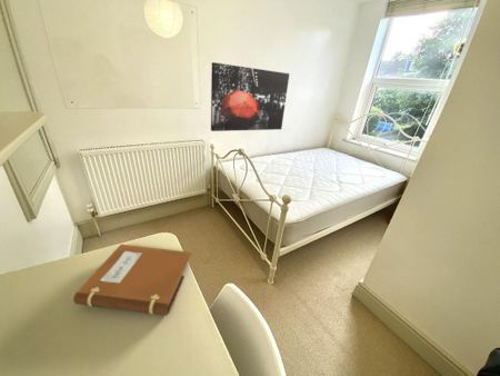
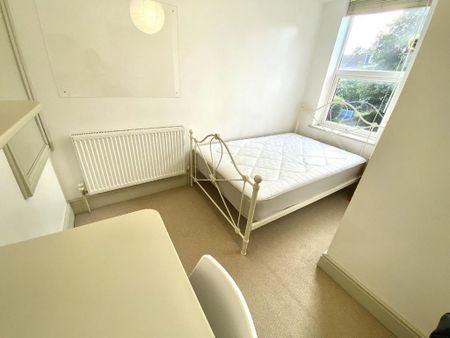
- notebook [72,244,193,316]
- wall art [210,61,290,132]
